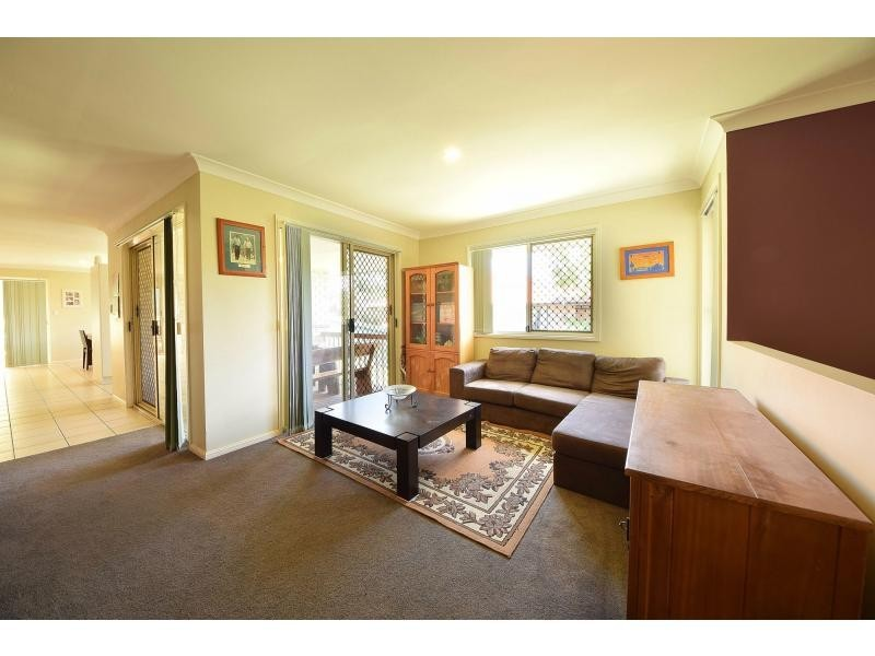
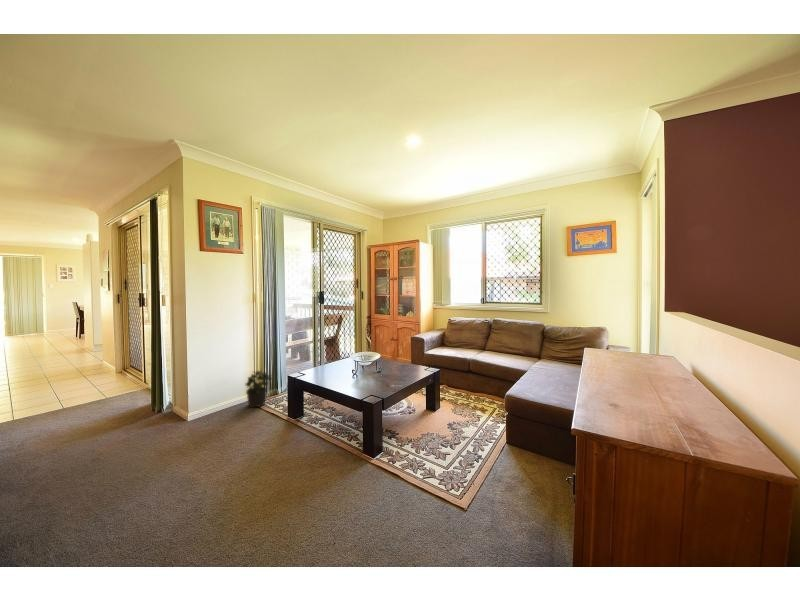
+ potted plant [244,368,275,408]
